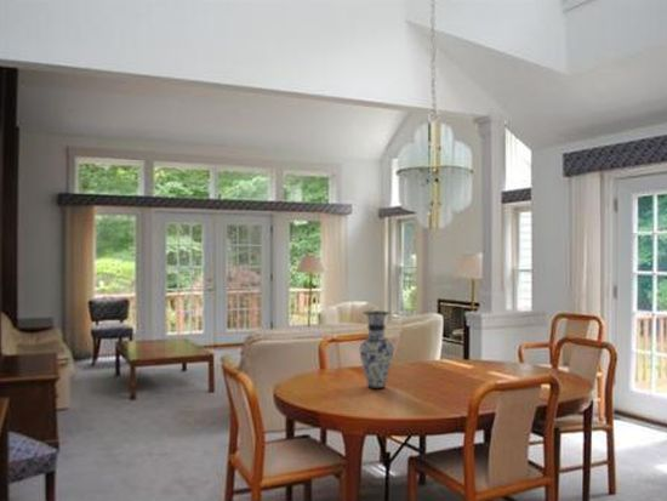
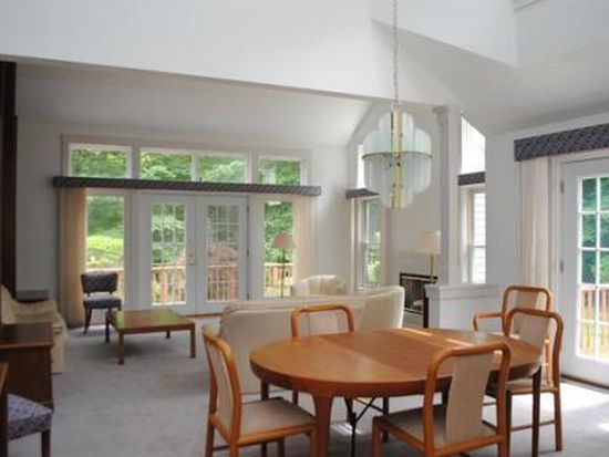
- vase [359,309,394,391]
